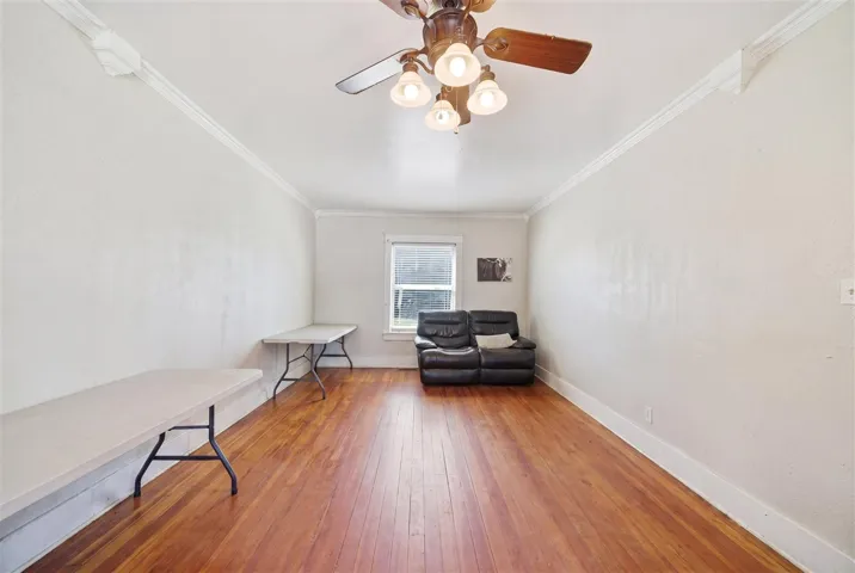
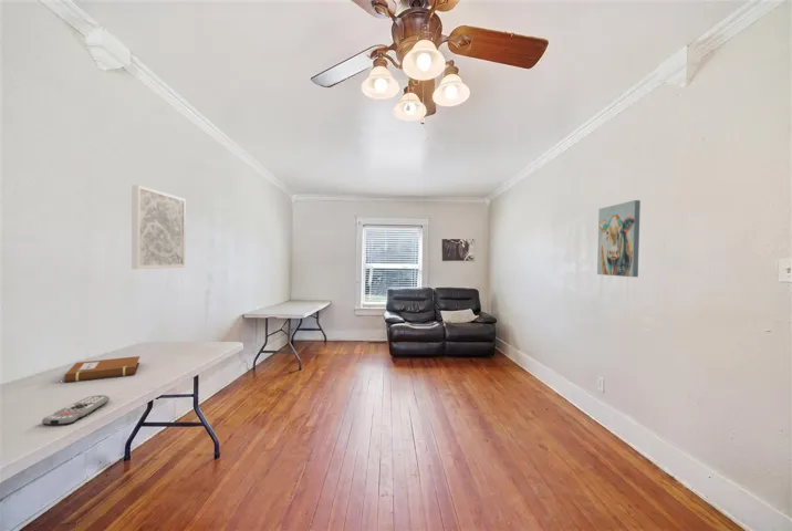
+ notebook [62,355,140,384]
+ wall art [131,184,187,270]
+ remote control [41,394,111,426]
+ wall art [596,199,642,278]
